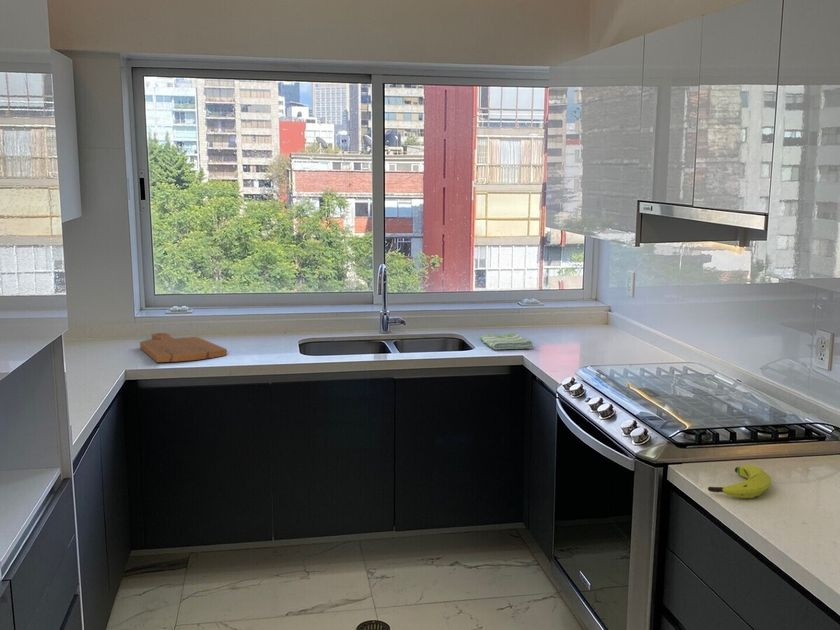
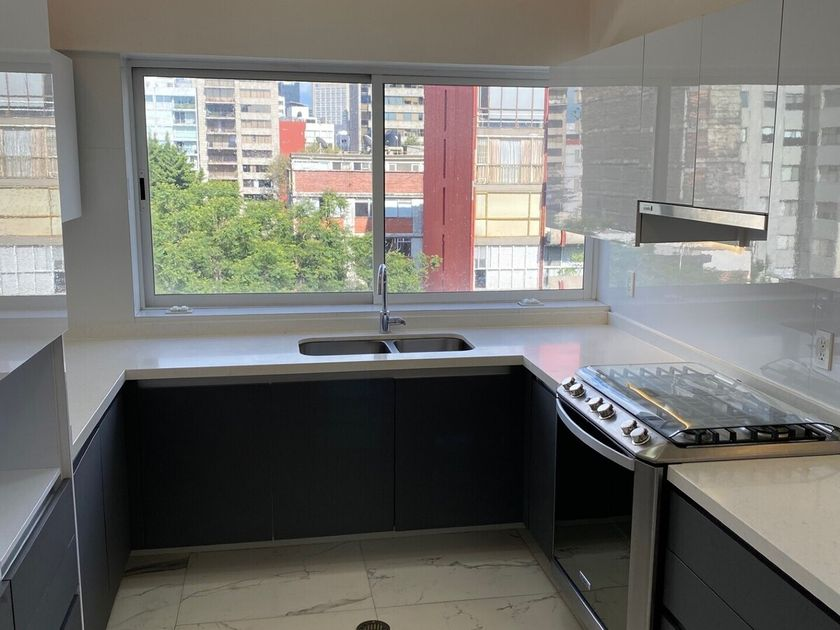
- banana [707,464,772,499]
- cutting board [139,332,228,363]
- dish towel [479,332,534,350]
